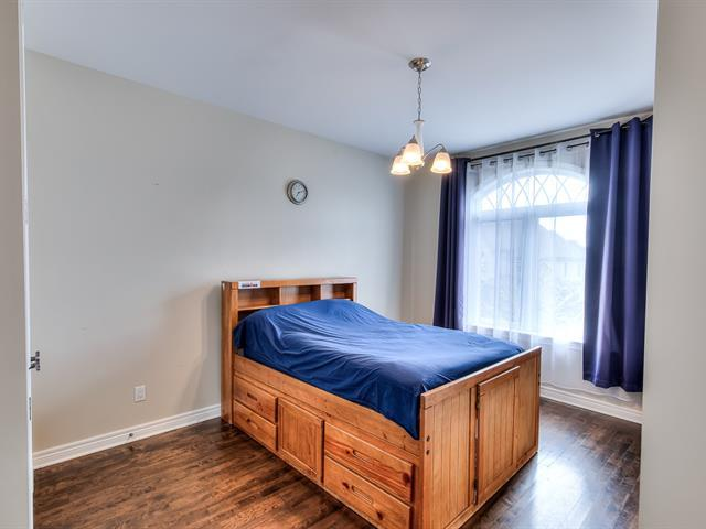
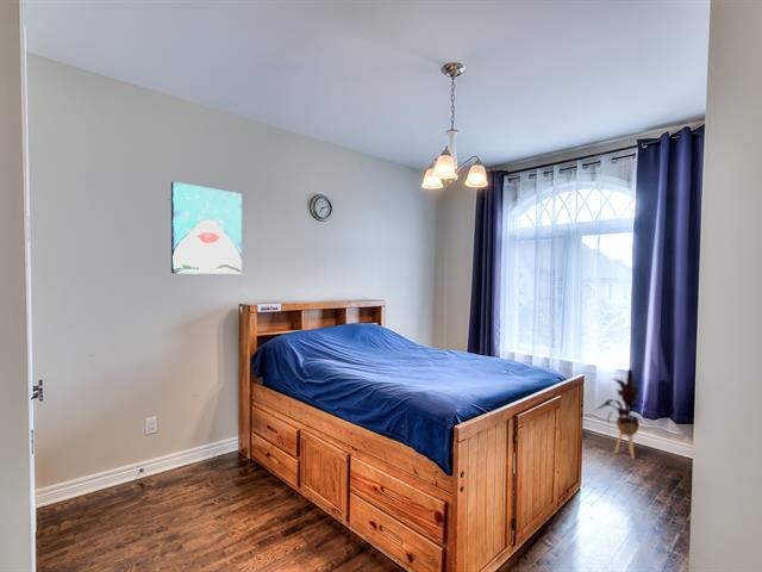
+ wall art [170,181,243,275]
+ house plant [593,368,649,461]
